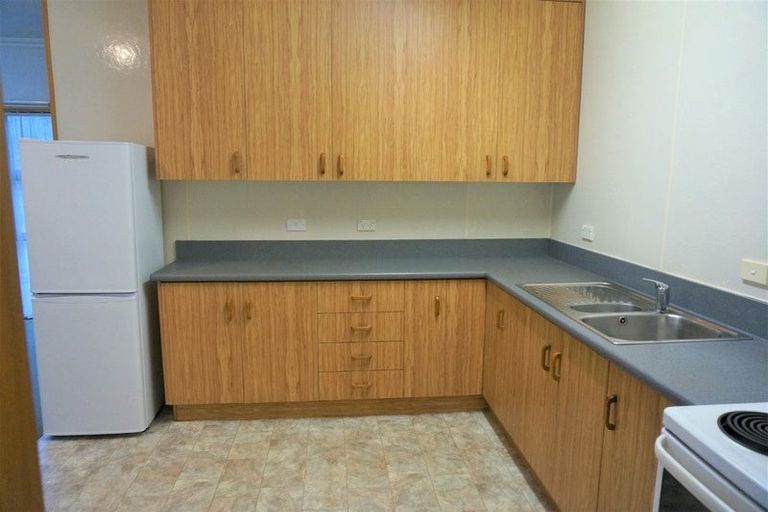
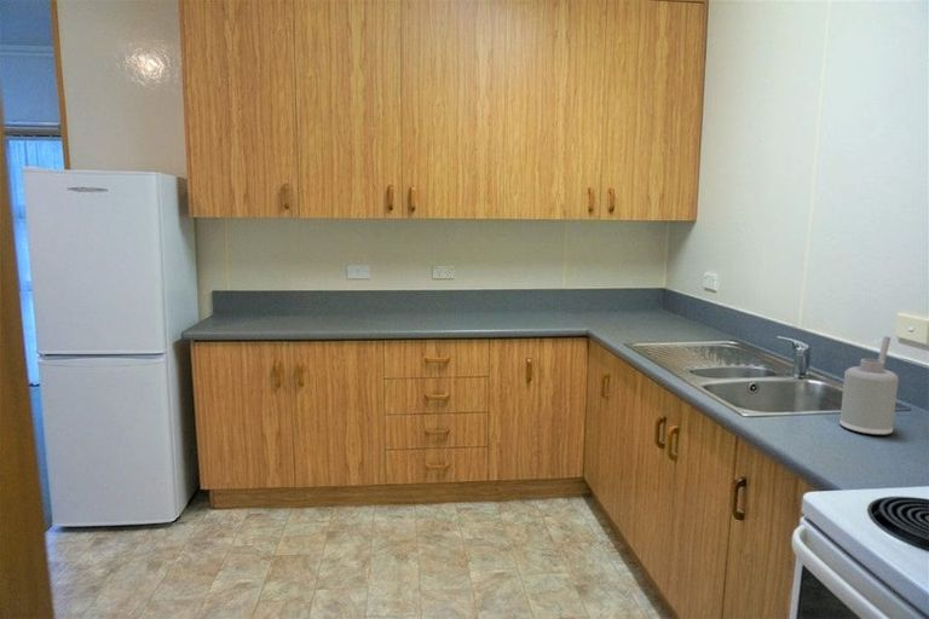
+ soap dispenser [838,335,900,436]
